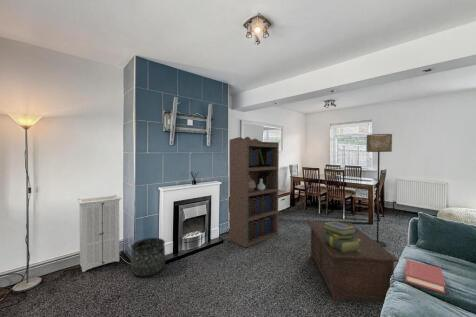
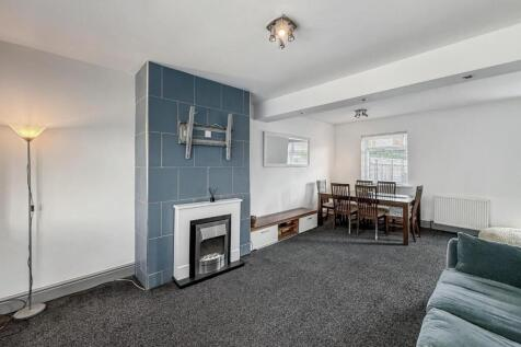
- stack of books [323,221,361,253]
- floor lamp [365,133,393,247]
- bookcase [228,136,280,248]
- cabinet [307,220,399,305]
- basket [130,237,166,277]
- storage cabinet [76,194,122,273]
- hardback book [404,259,446,294]
